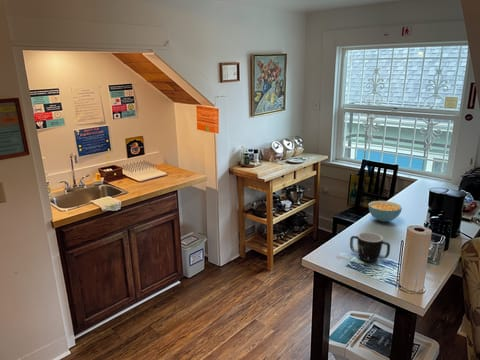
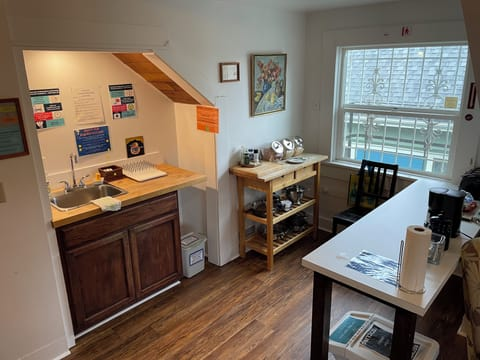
- mug [349,231,391,263]
- cereal bowl [367,200,403,223]
